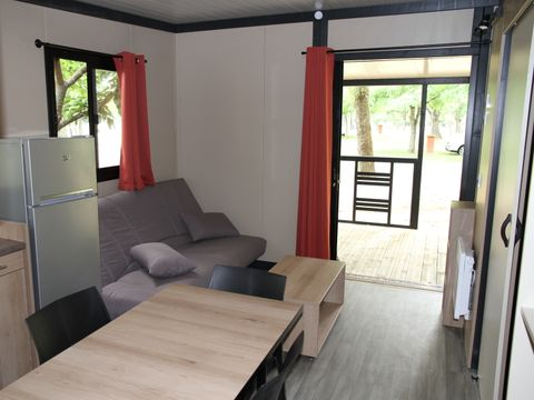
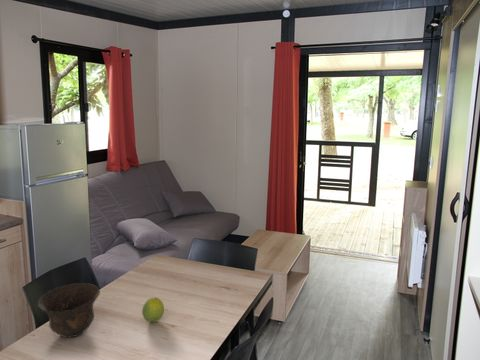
+ bowl [37,282,101,338]
+ fruit [141,297,165,323]
